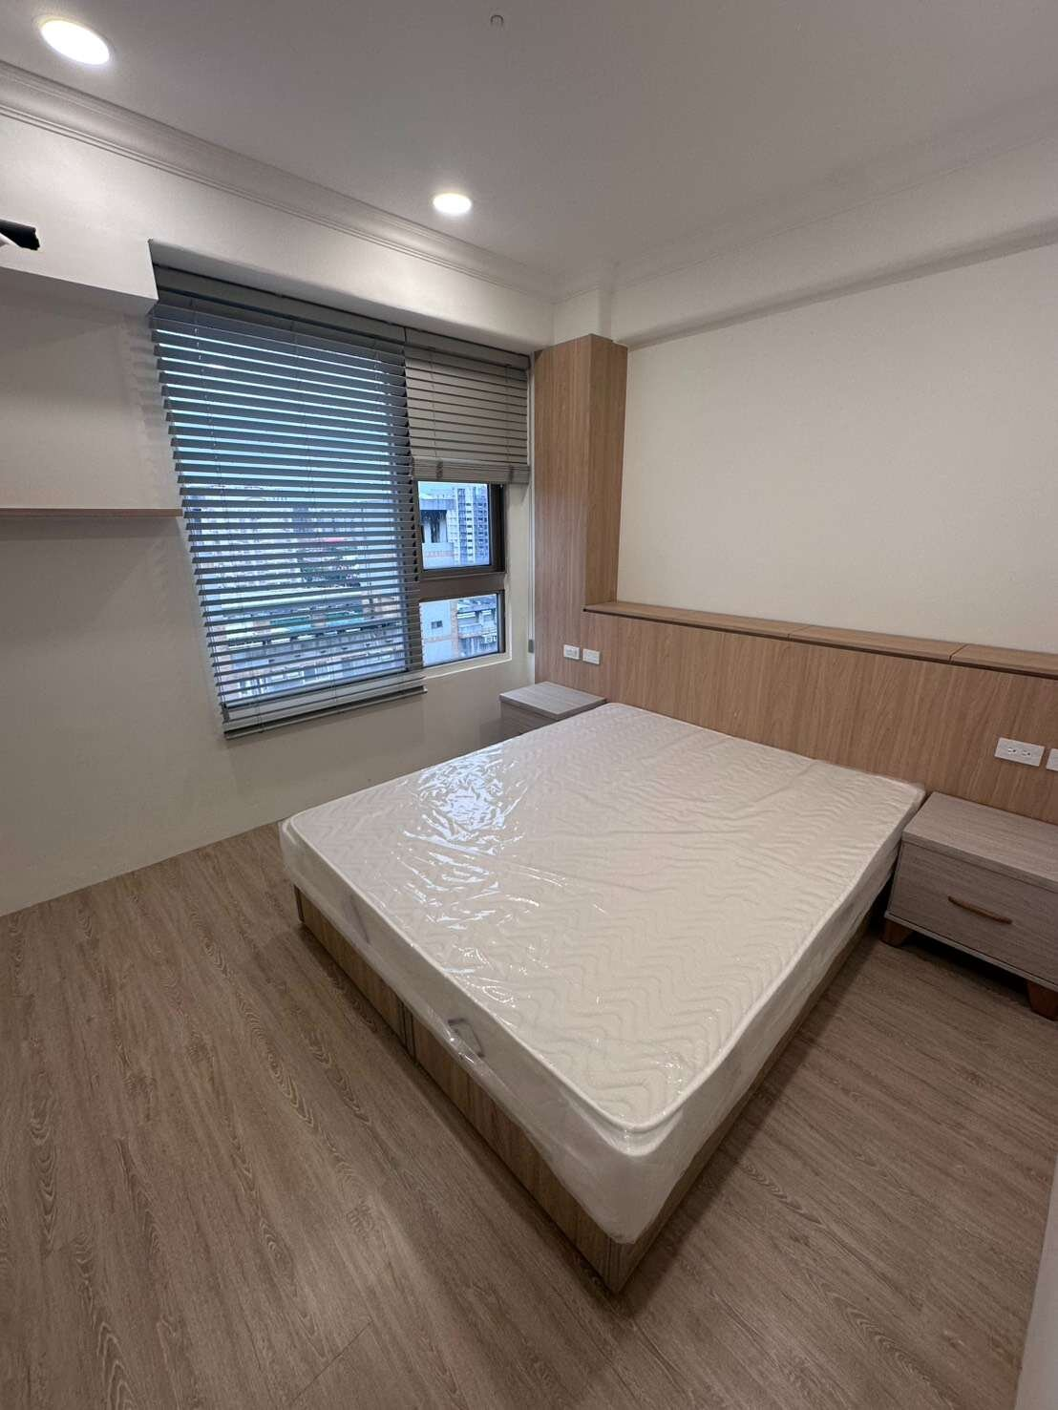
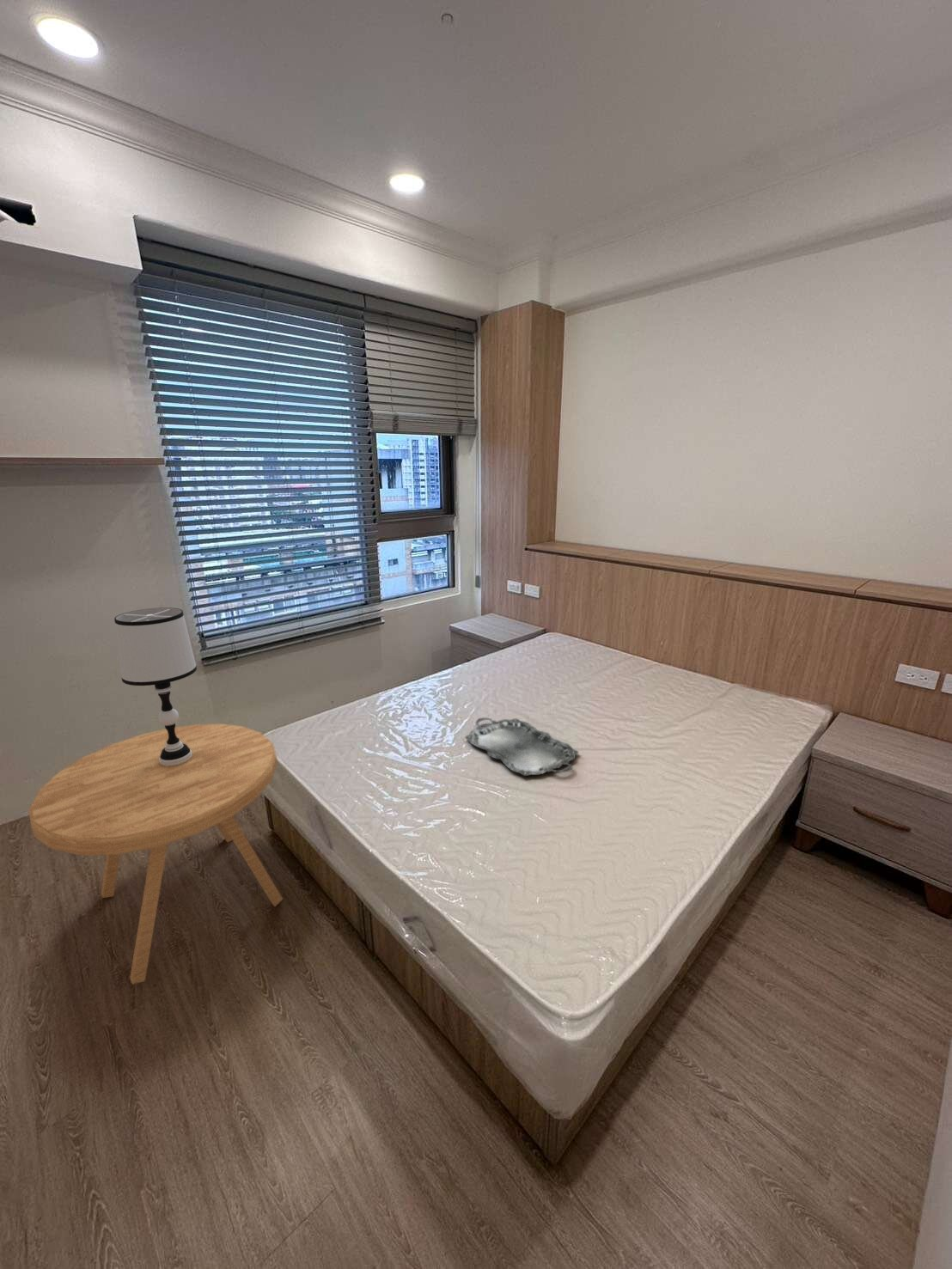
+ serving tray [465,717,579,777]
+ side table [27,723,284,985]
+ table lamp [113,607,198,766]
